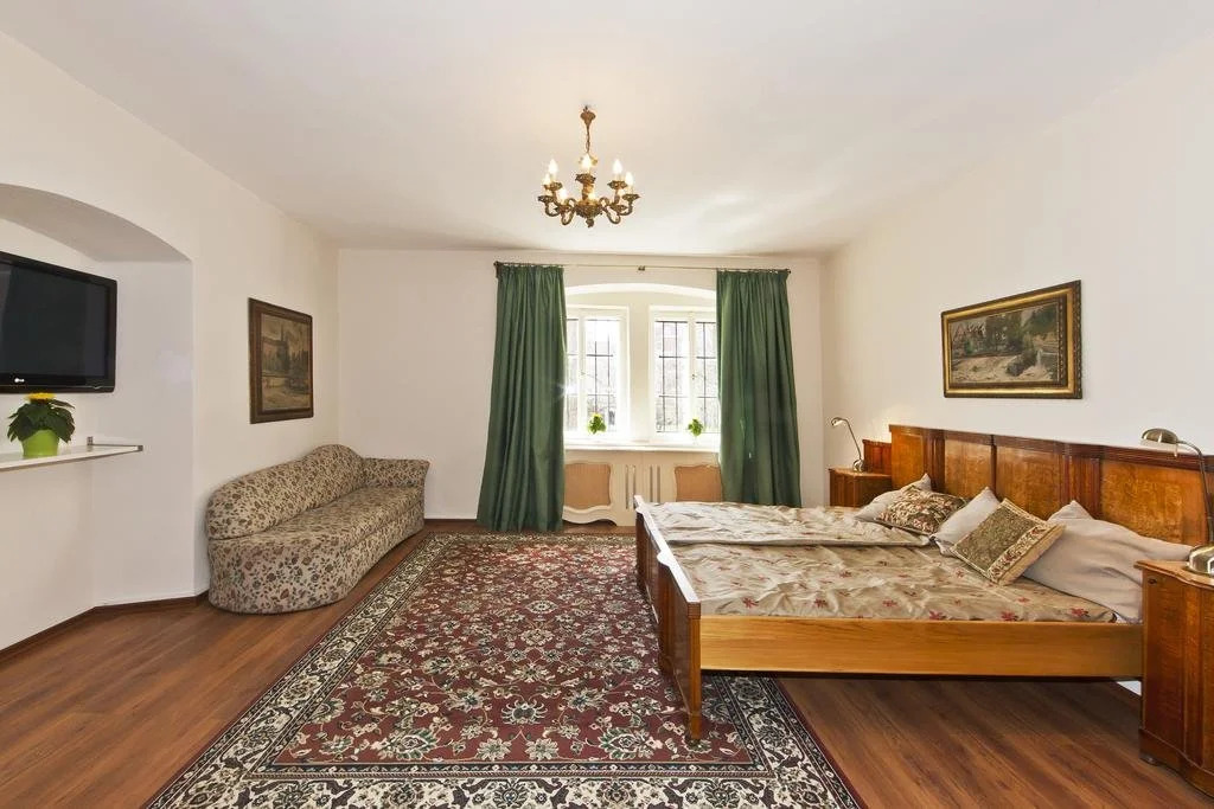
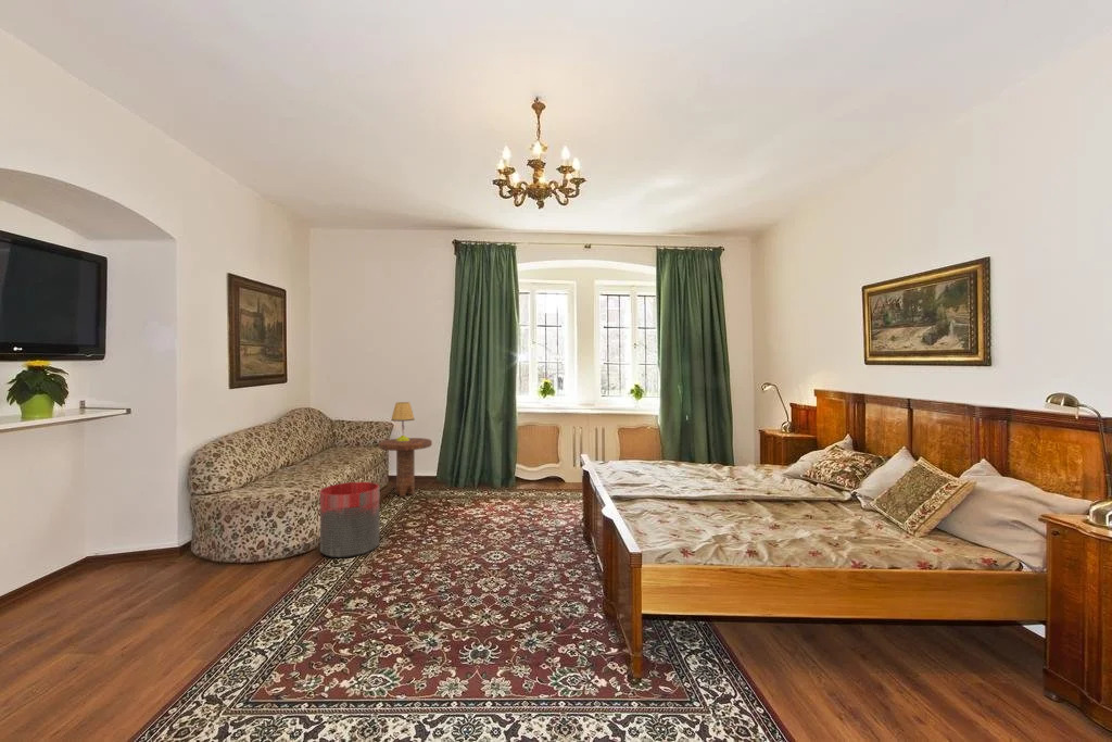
+ trash can [319,481,381,558]
+ table lamp [390,401,415,441]
+ side table [378,437,433,498]
